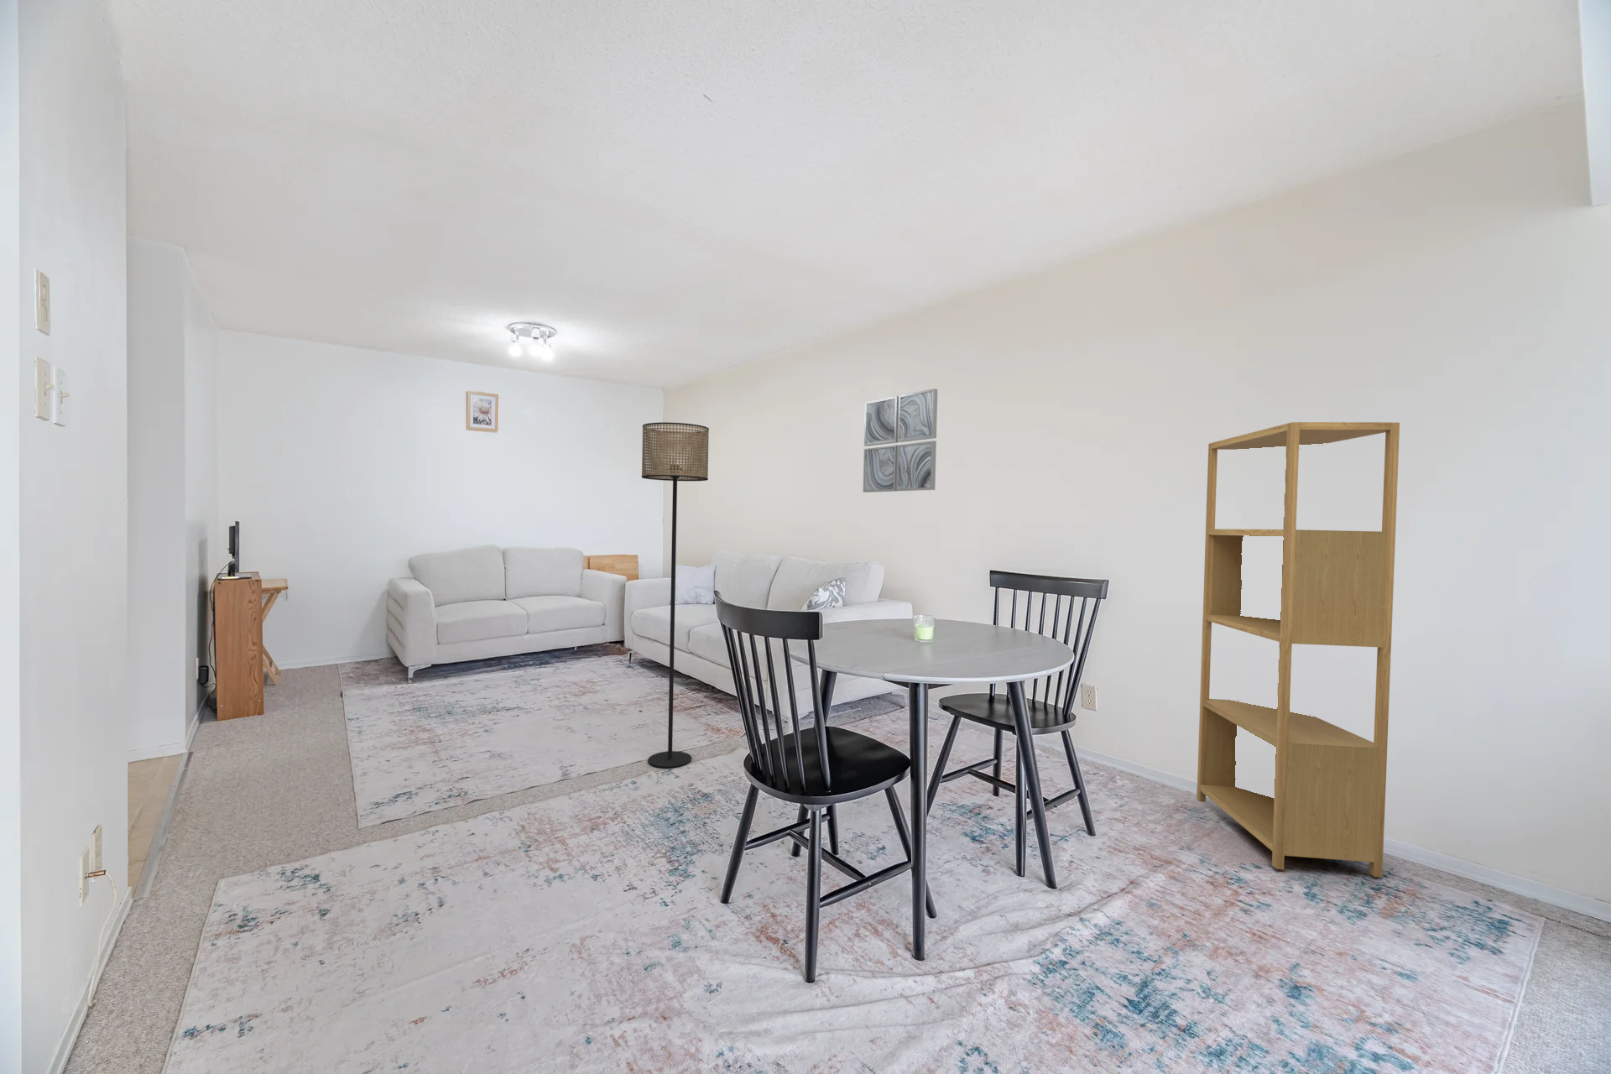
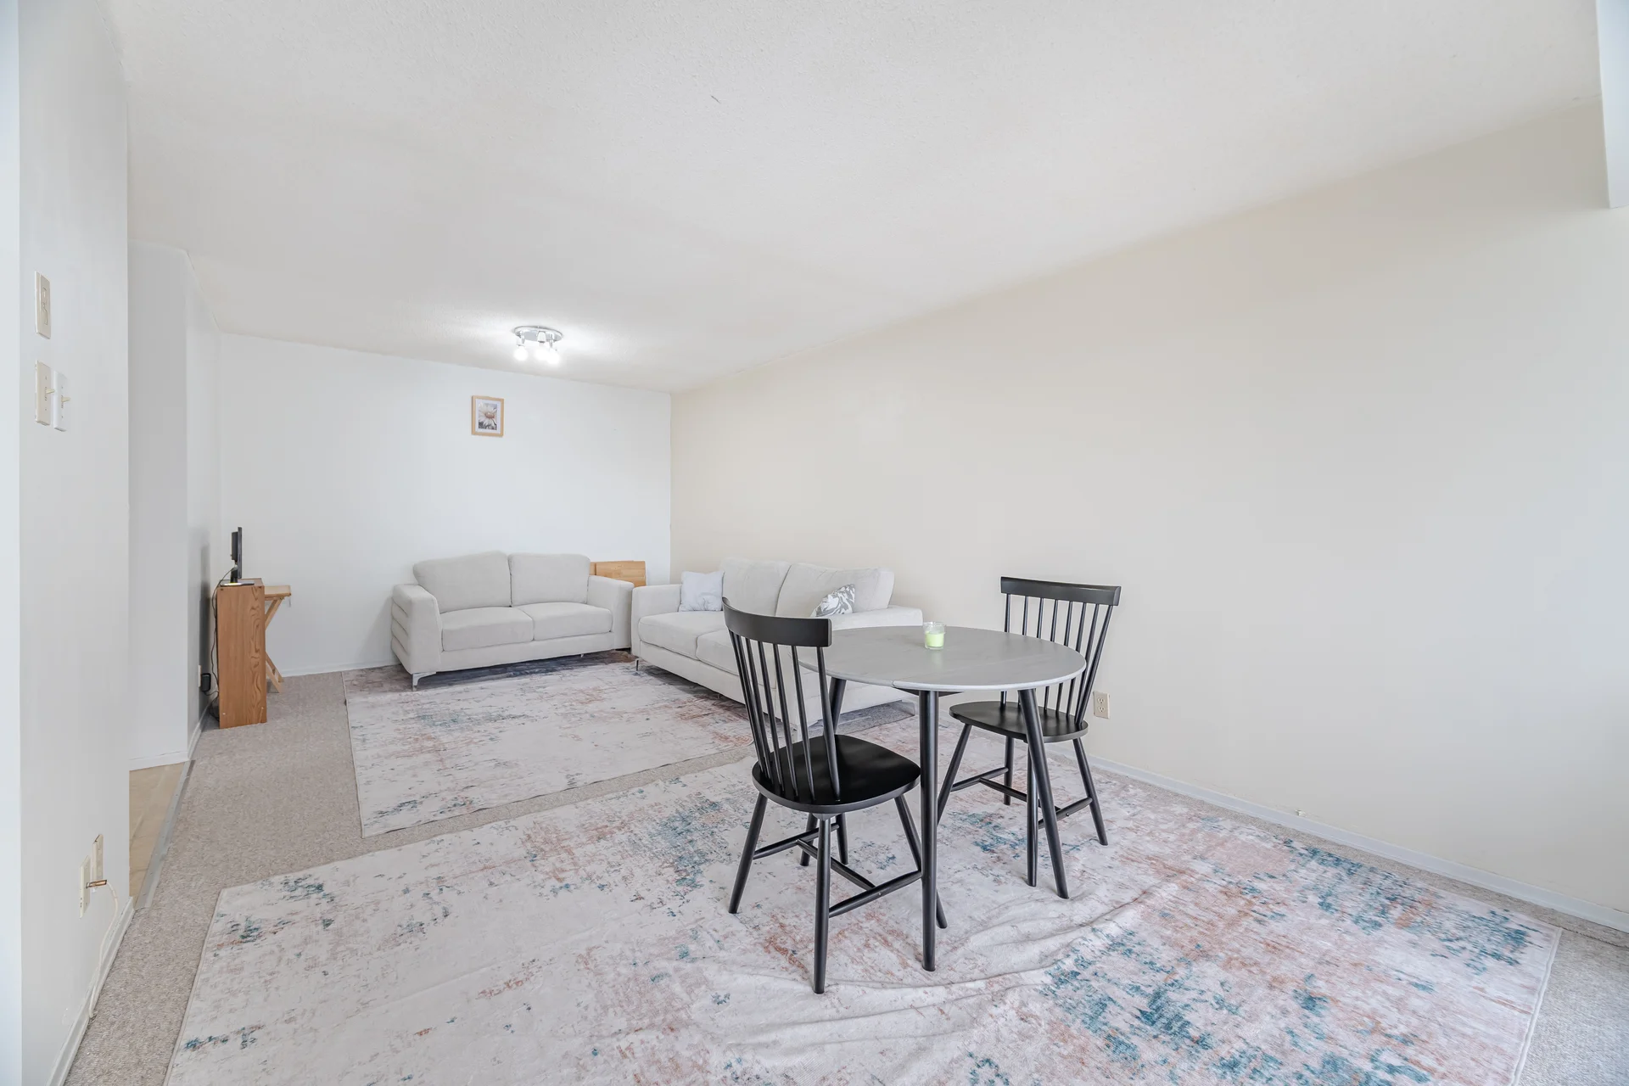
- wall art [863,387,939,494]
- shelving unit [1196,421,1400,879]
- floor lamp [641,421,710,768]
